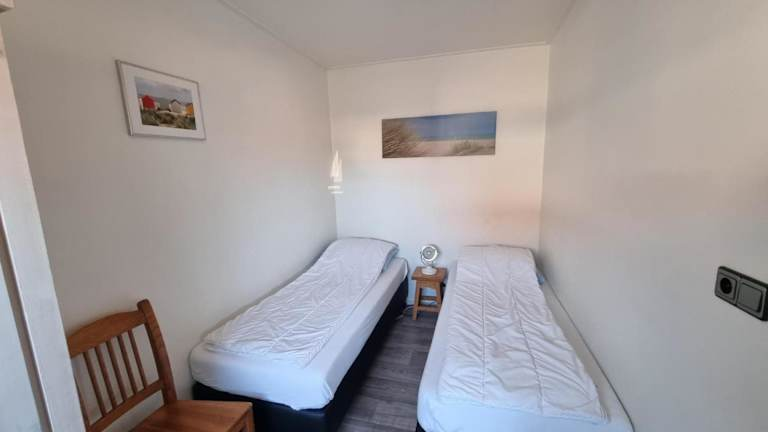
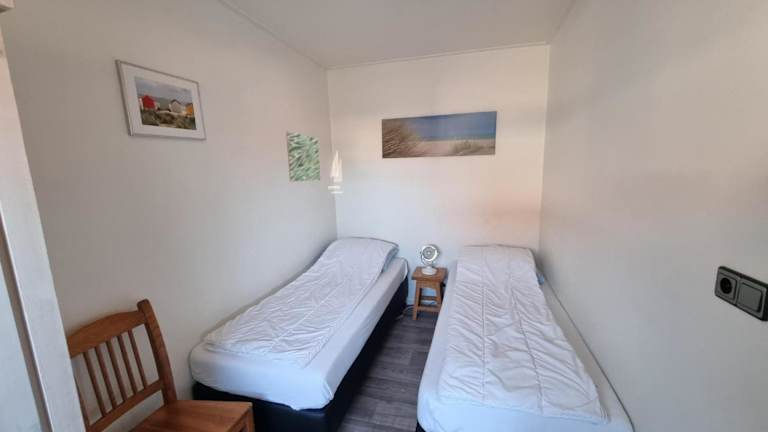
+ wall art [285,131,321,183]
